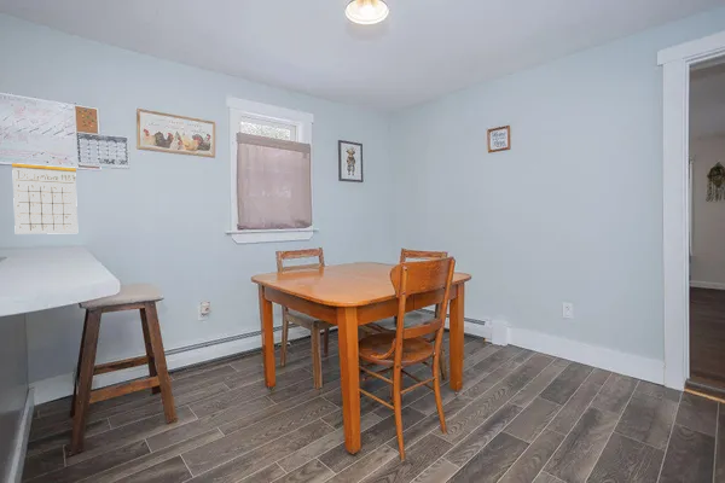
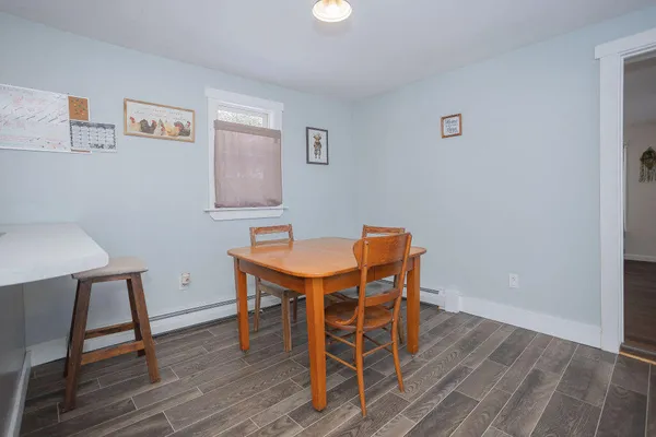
- calendar [11,150,79,235]
